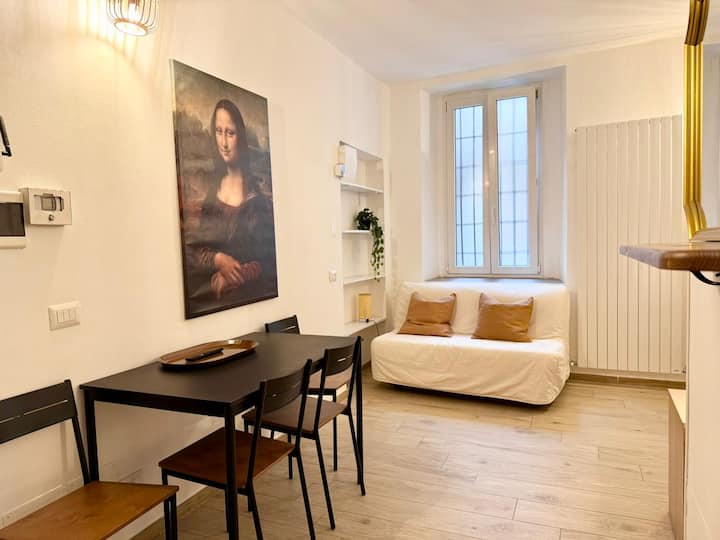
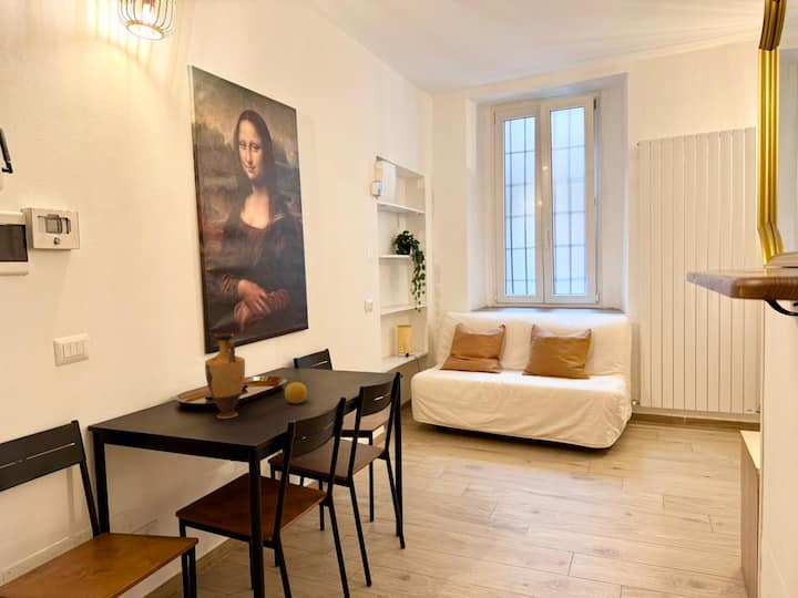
+ vase [204,332,246,420]
+ fruit [284,381,308,404]
